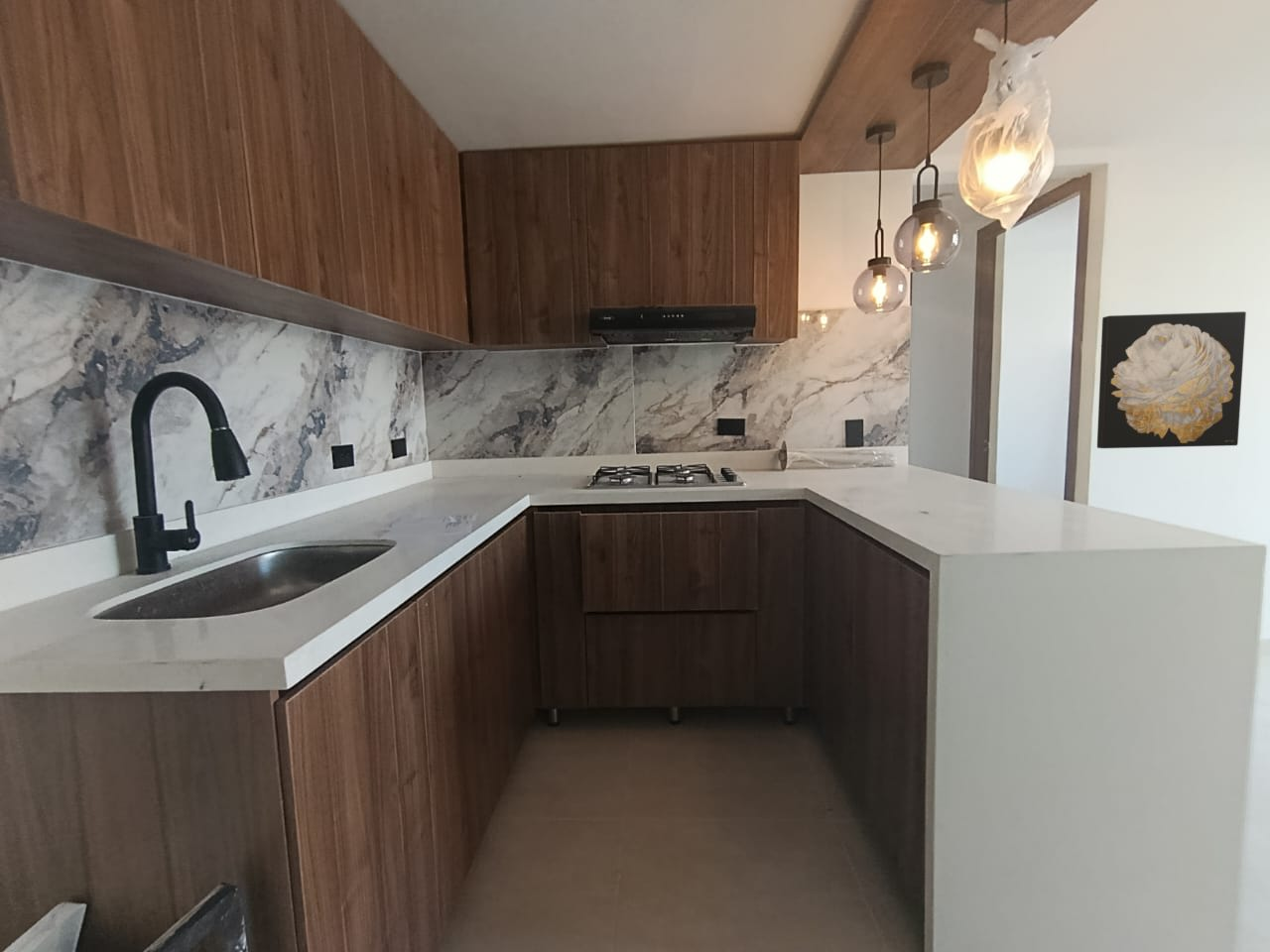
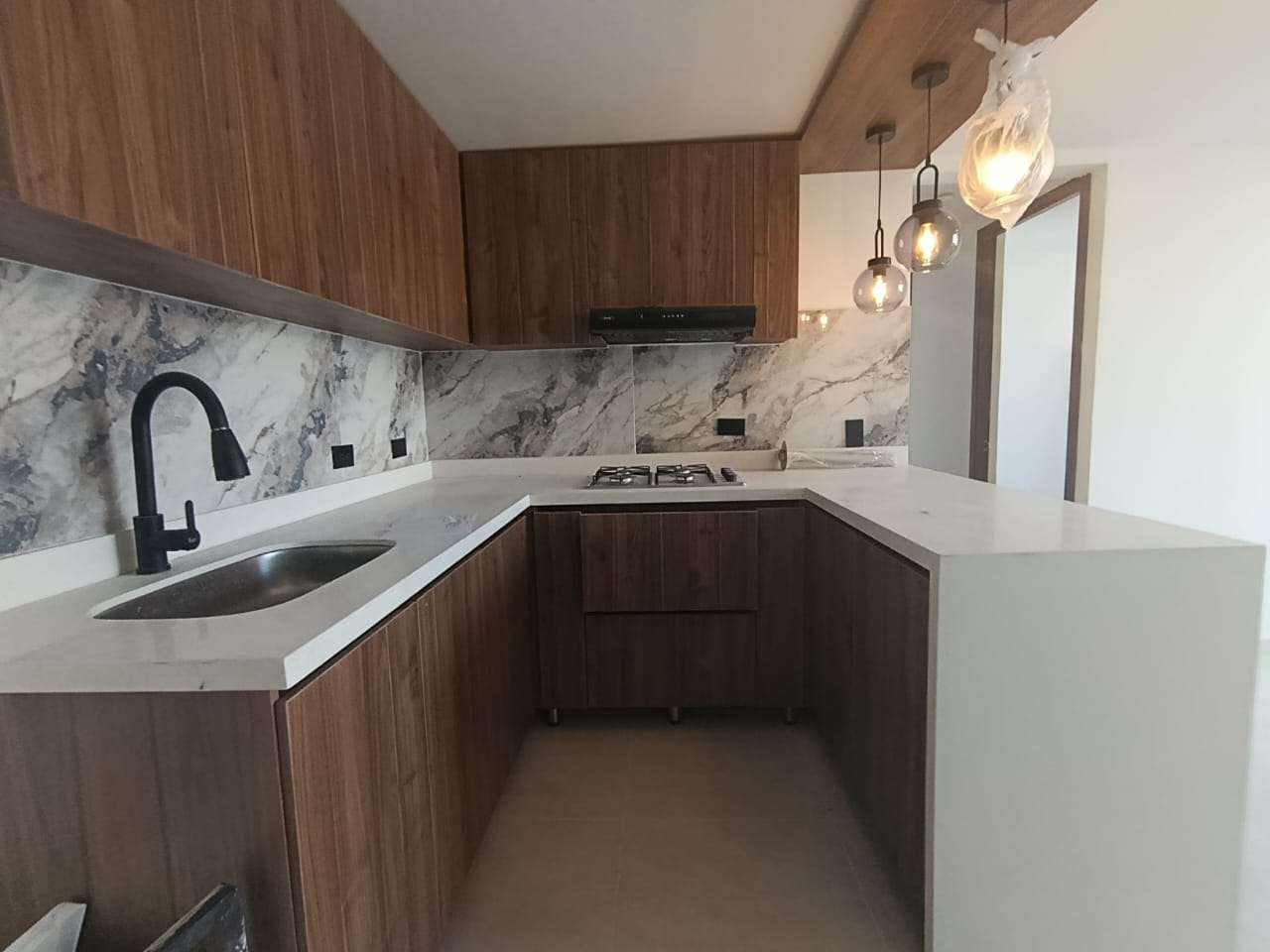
- wall art [1096,310,1247,449]
